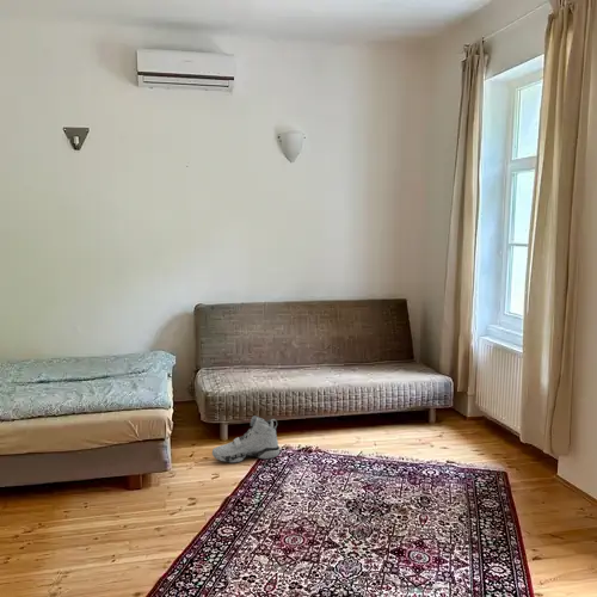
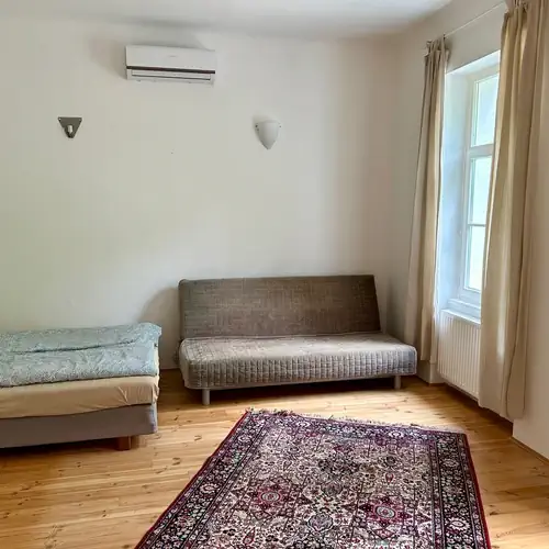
- sneaker [211,414,281,463]
